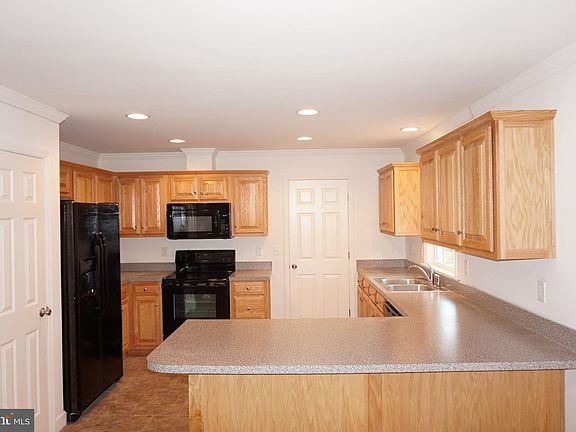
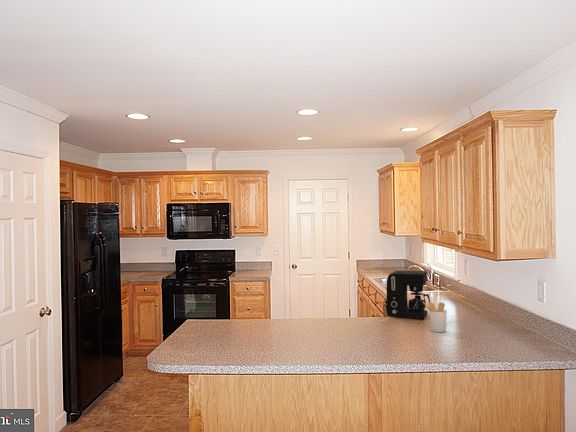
+ utensil holder [423,301,448,333]
+ coffee maker [385,270,431,320]
